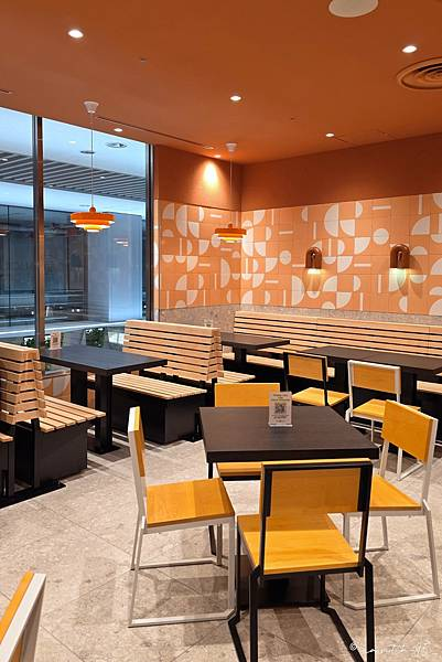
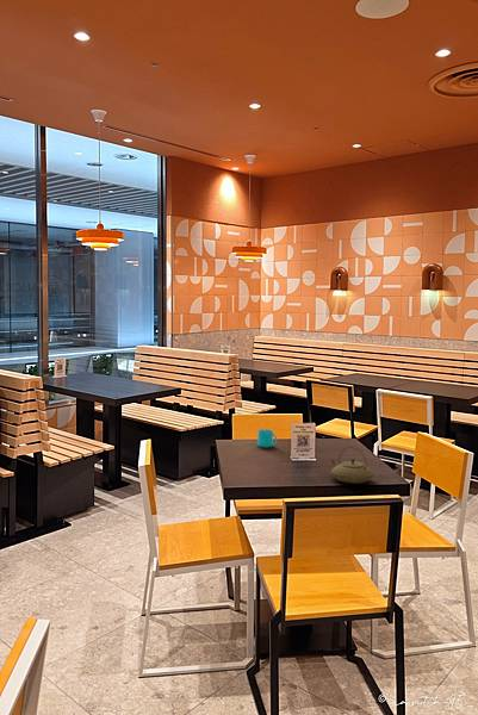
+ teapot [329,446,375,485]
+ cup [256,428,278,449]
